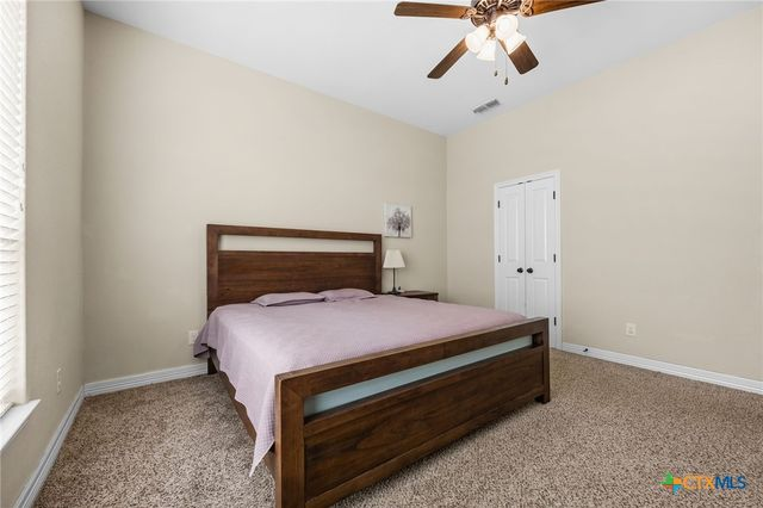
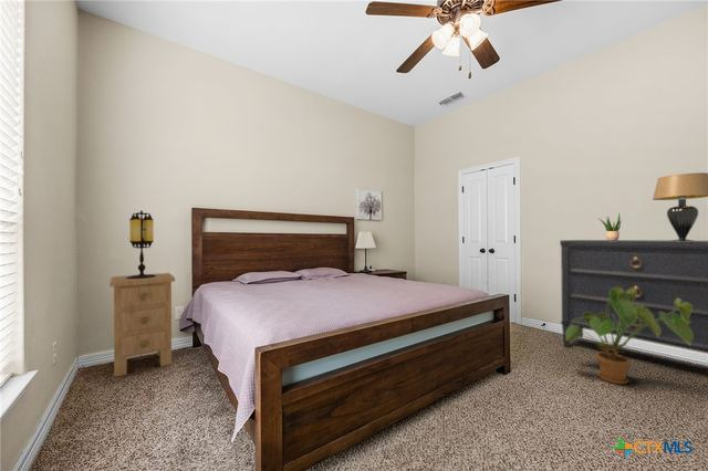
+ house plant [565,287,693,385]
+ potted plant [598,212,624,241]
+ dresser [559,239,708,354]
+ table lamp [652,171,708,241]
+ nightstand [108,272,176,378]
+ table lamp [126,210,157,279]
